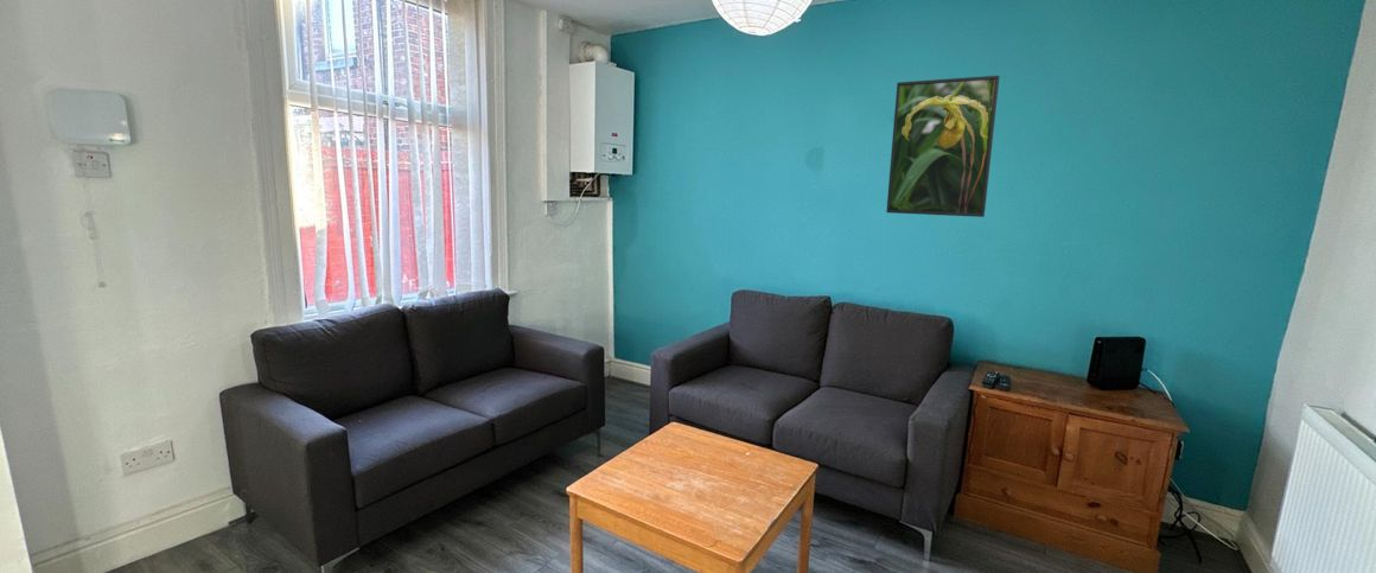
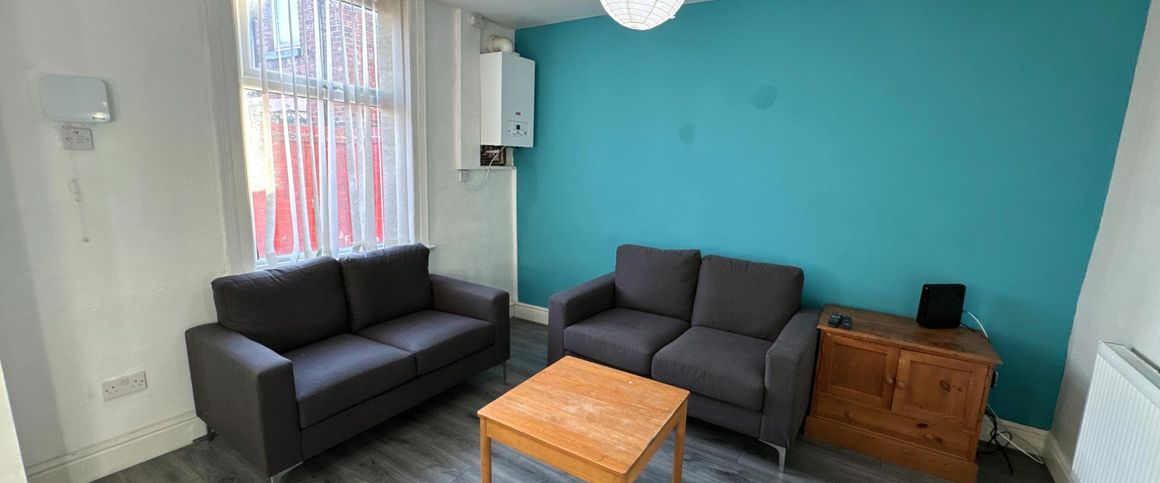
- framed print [885,75,1001,218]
